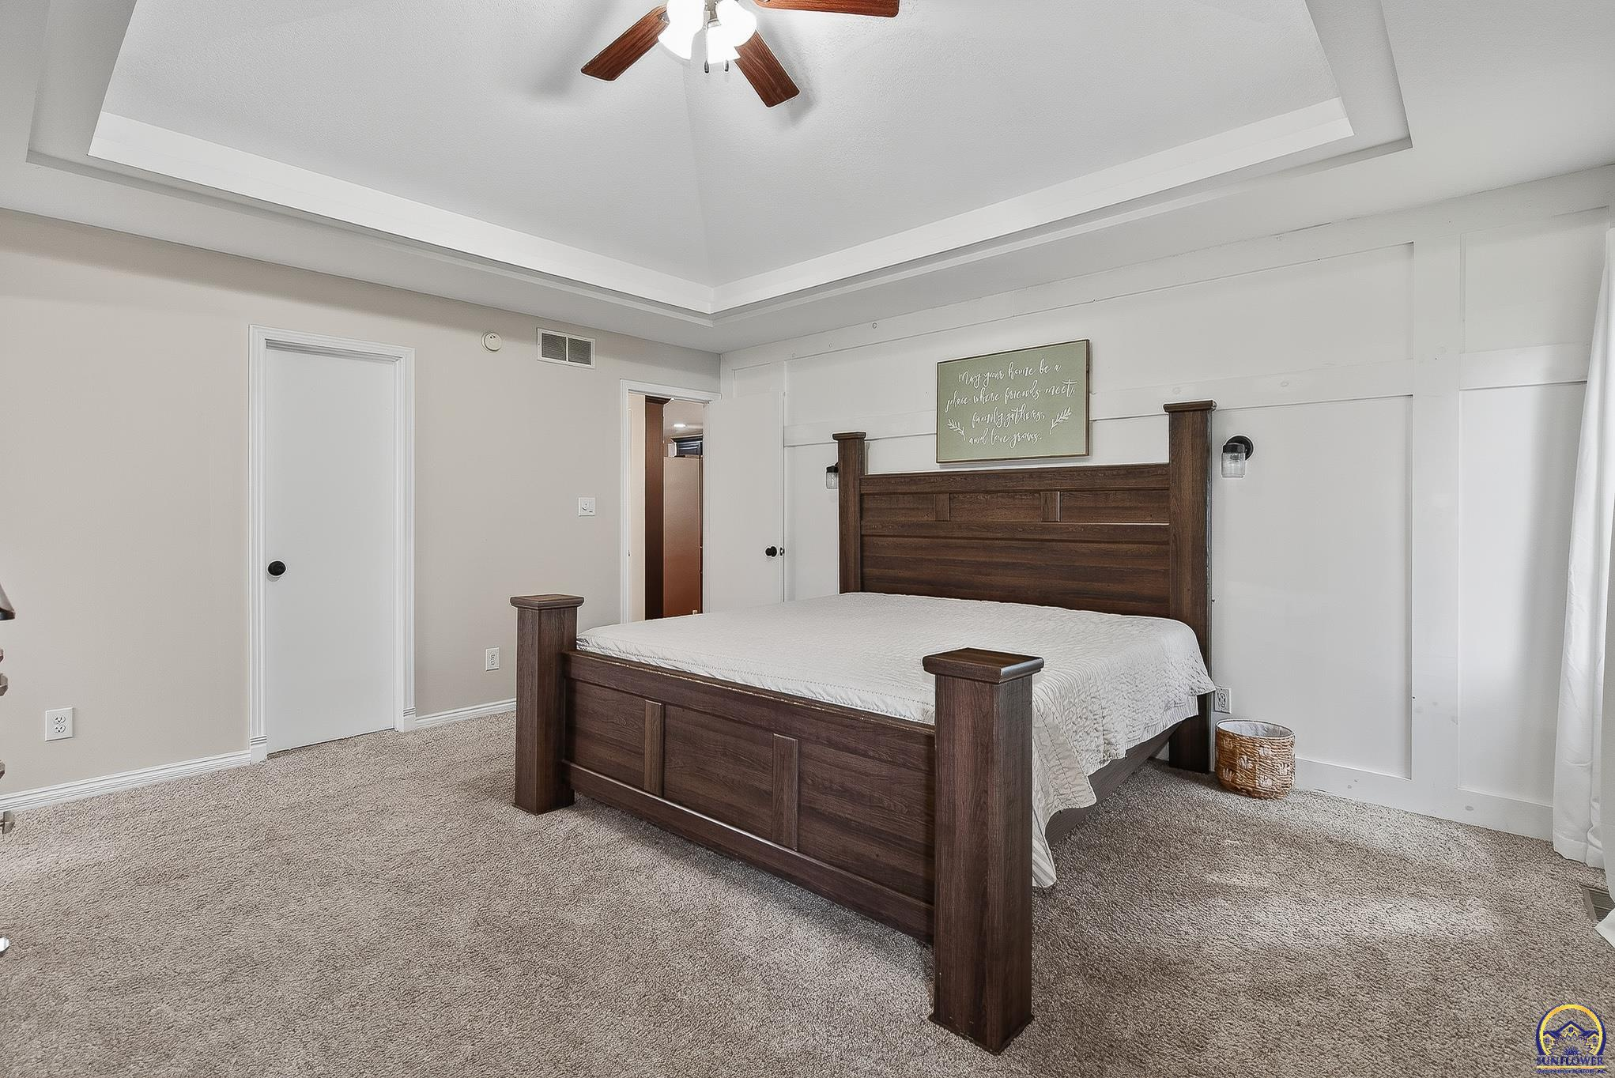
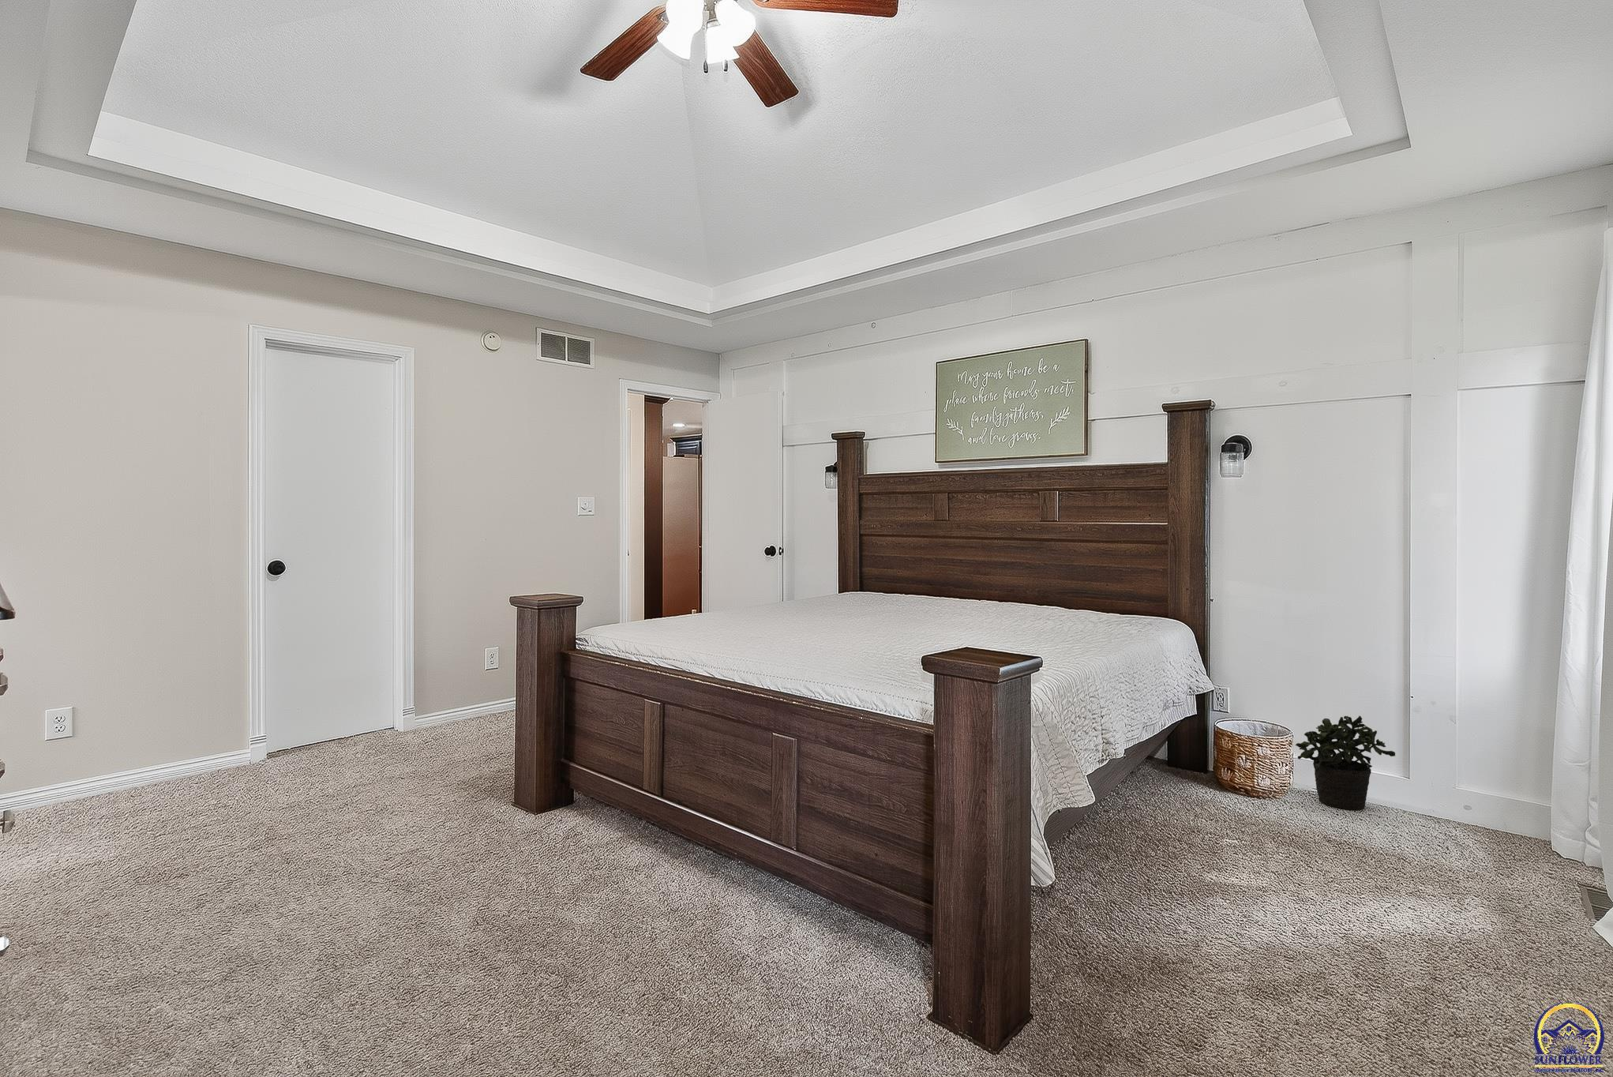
+ potted plant [1294,715,1395,811]
